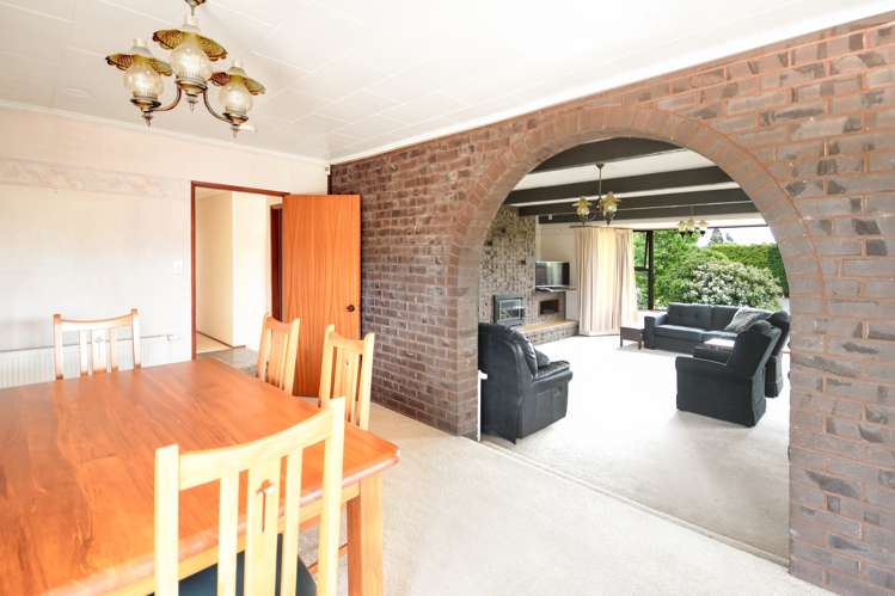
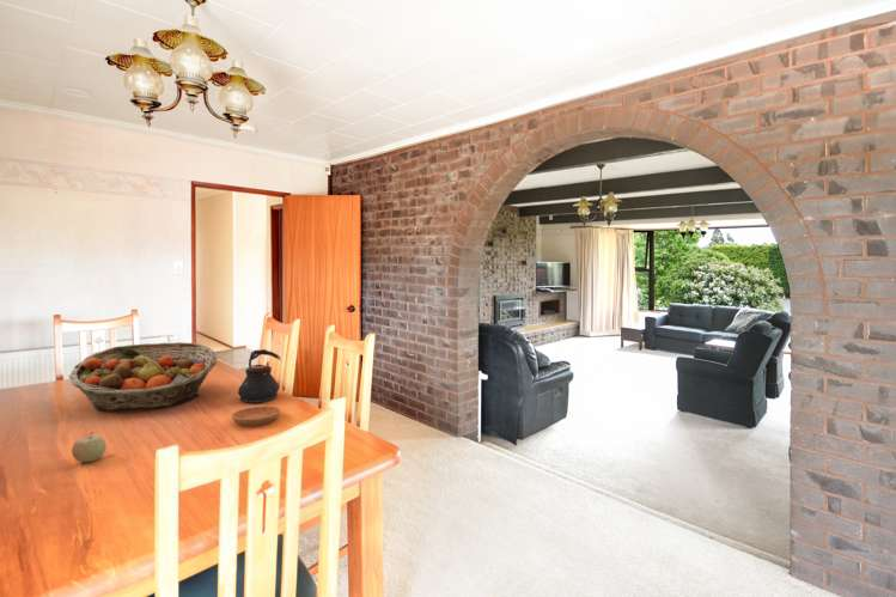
+ saucer [231,406,281,427]
+ fruit [71,431,108,463]
+ teapot [237,348,282,404]
+ fruit basket [68,341,218,412]
